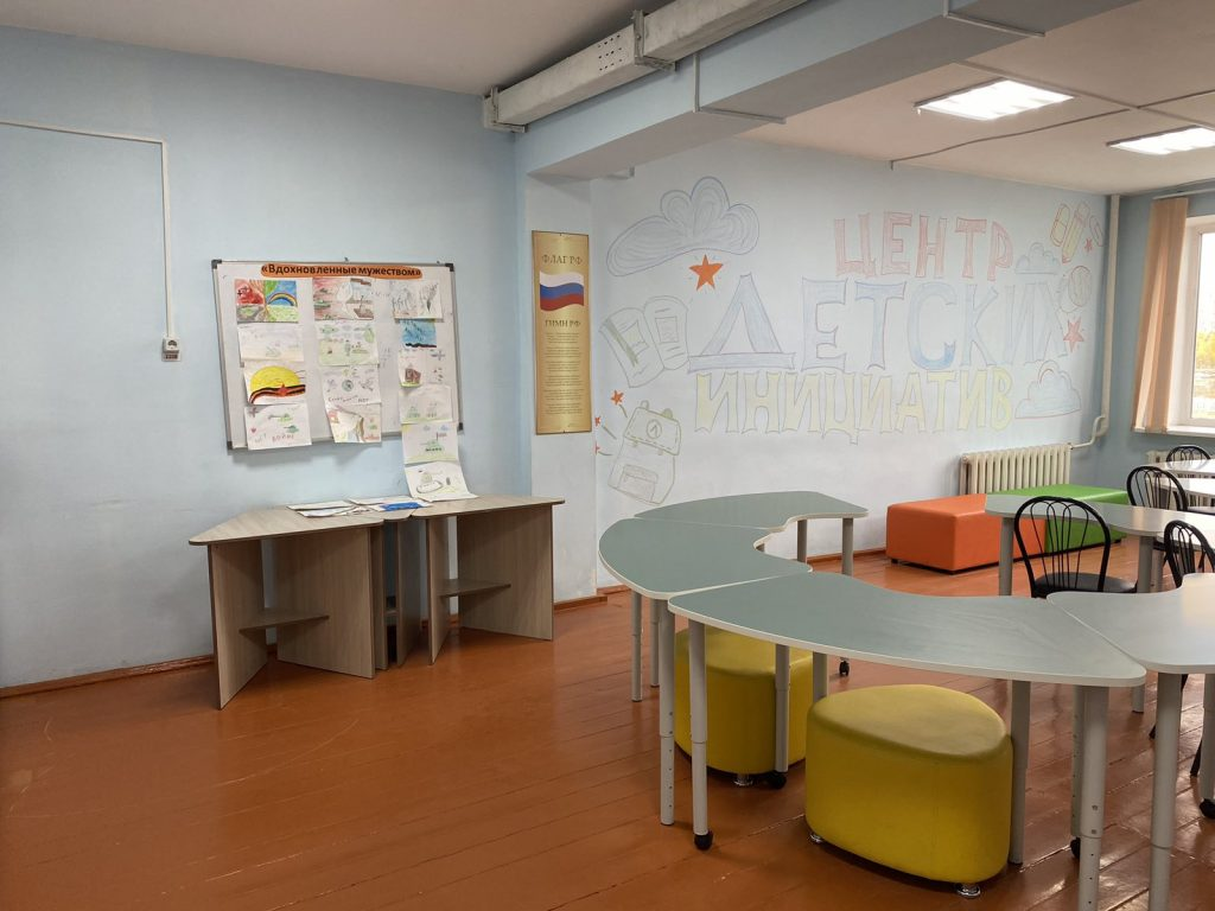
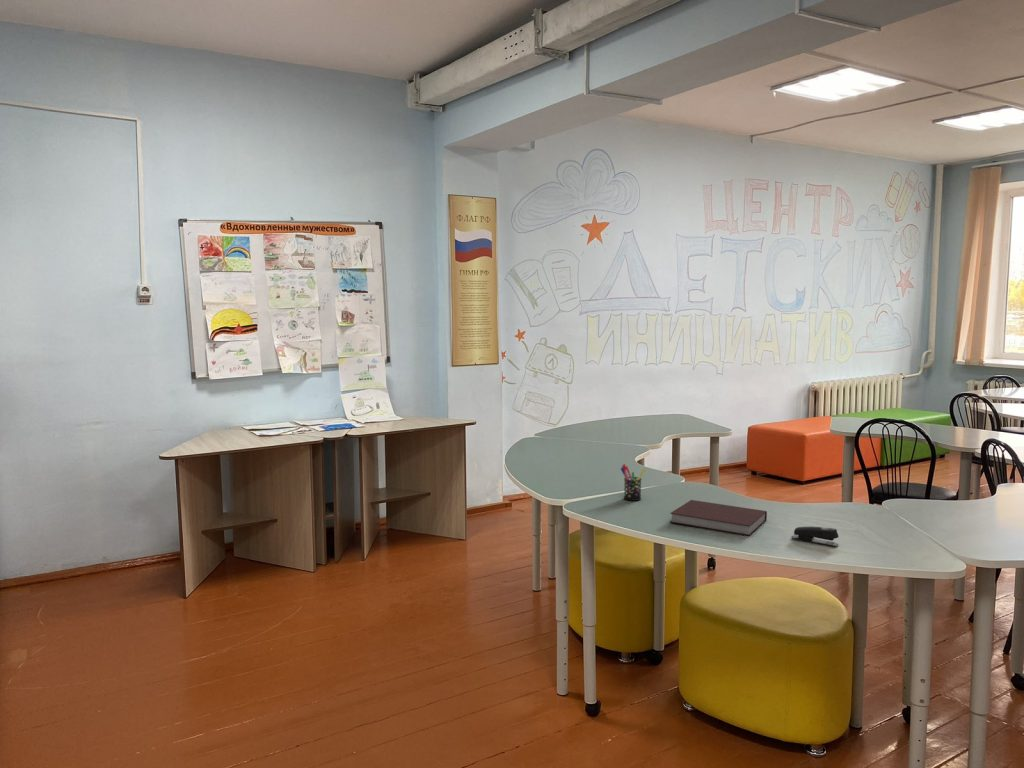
+ stapler [790,525,840,547]
+ notebook [669,499,768,537]
+ pen holder [620,463,646,502]
